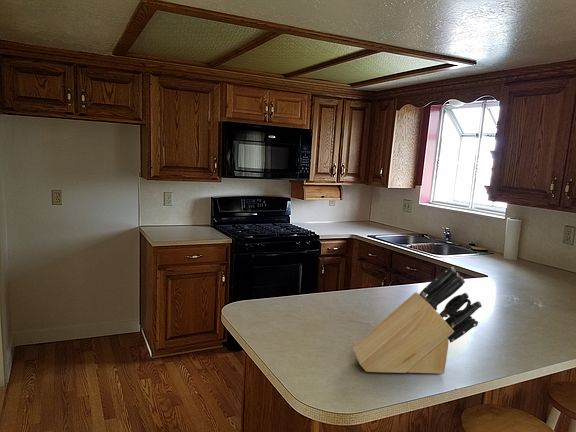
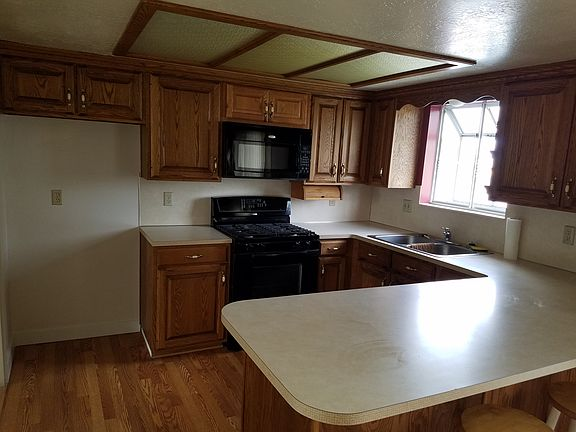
- knife block [351,266,483,375]
